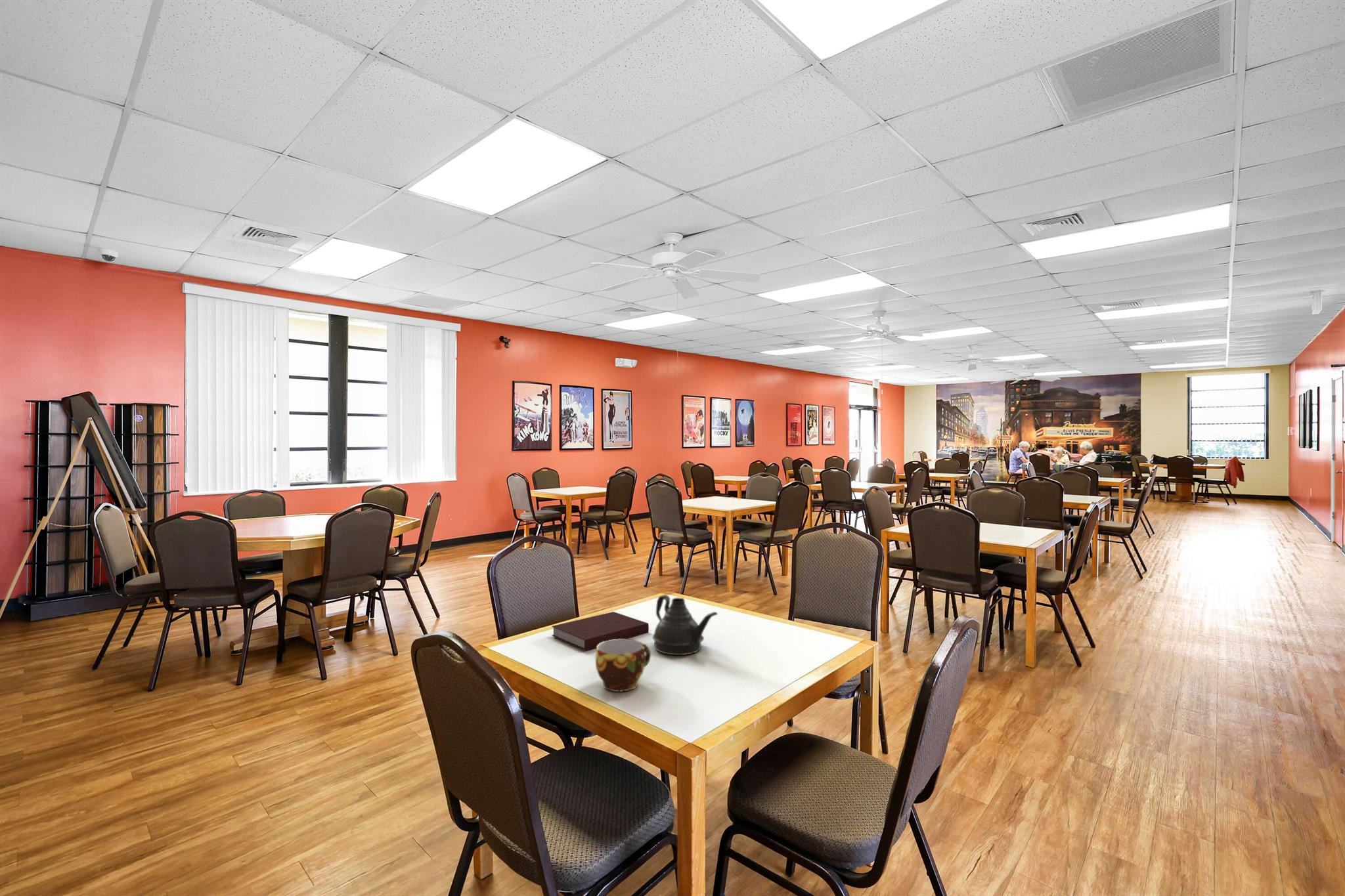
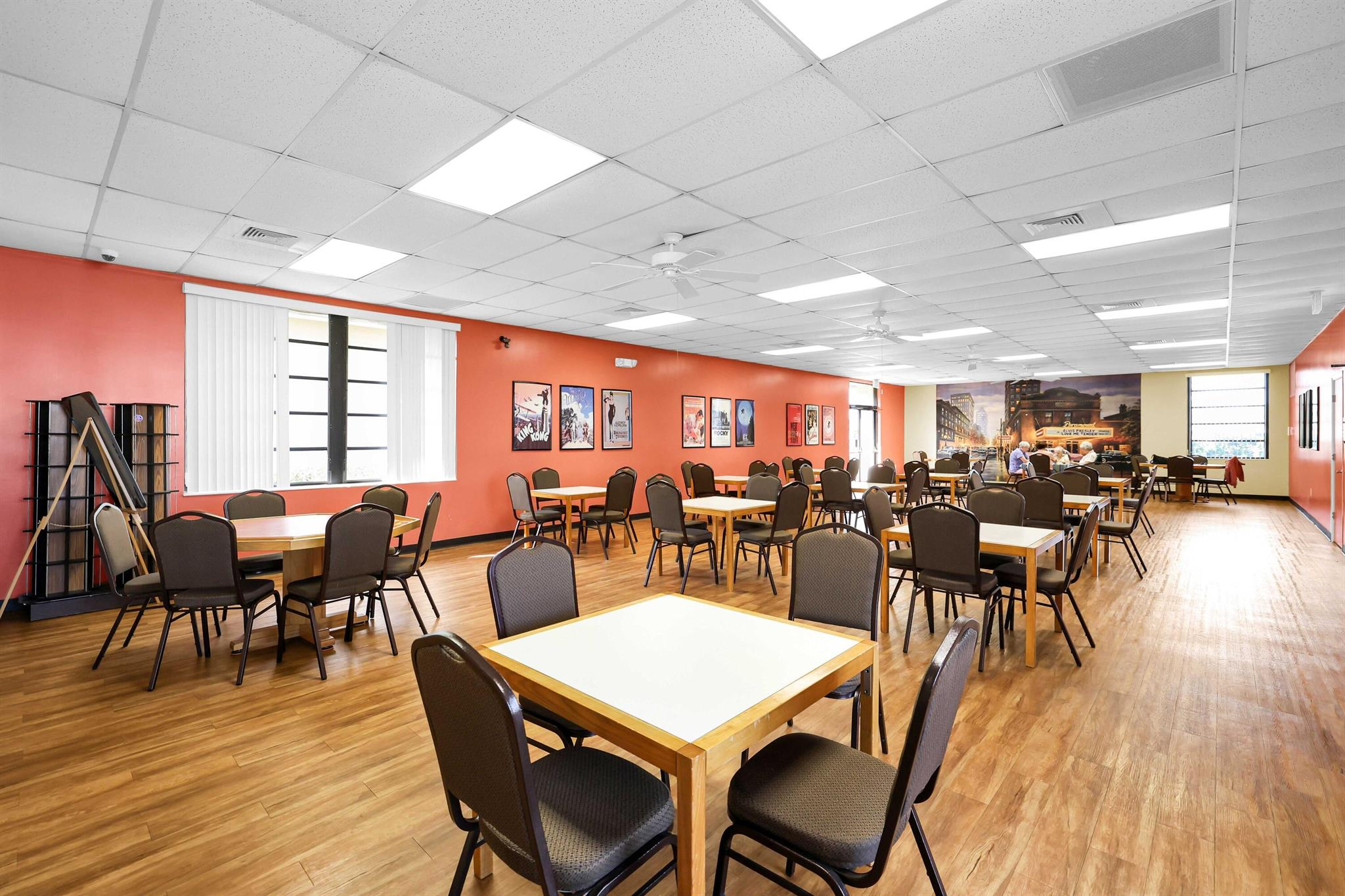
- cup [595,639,651,693]
- teapot [652,594,718,656]
- notebook [551,611,650,651]
